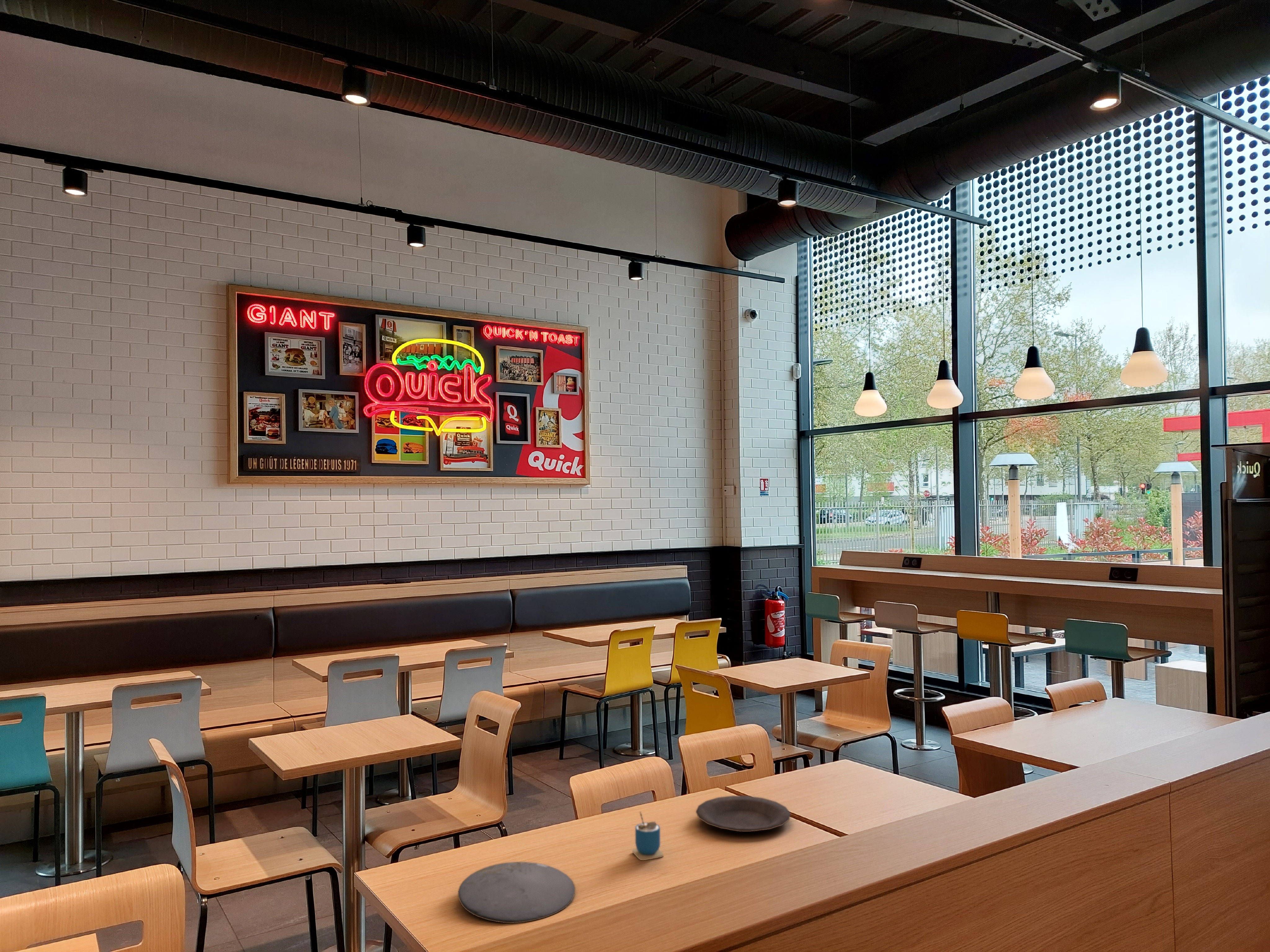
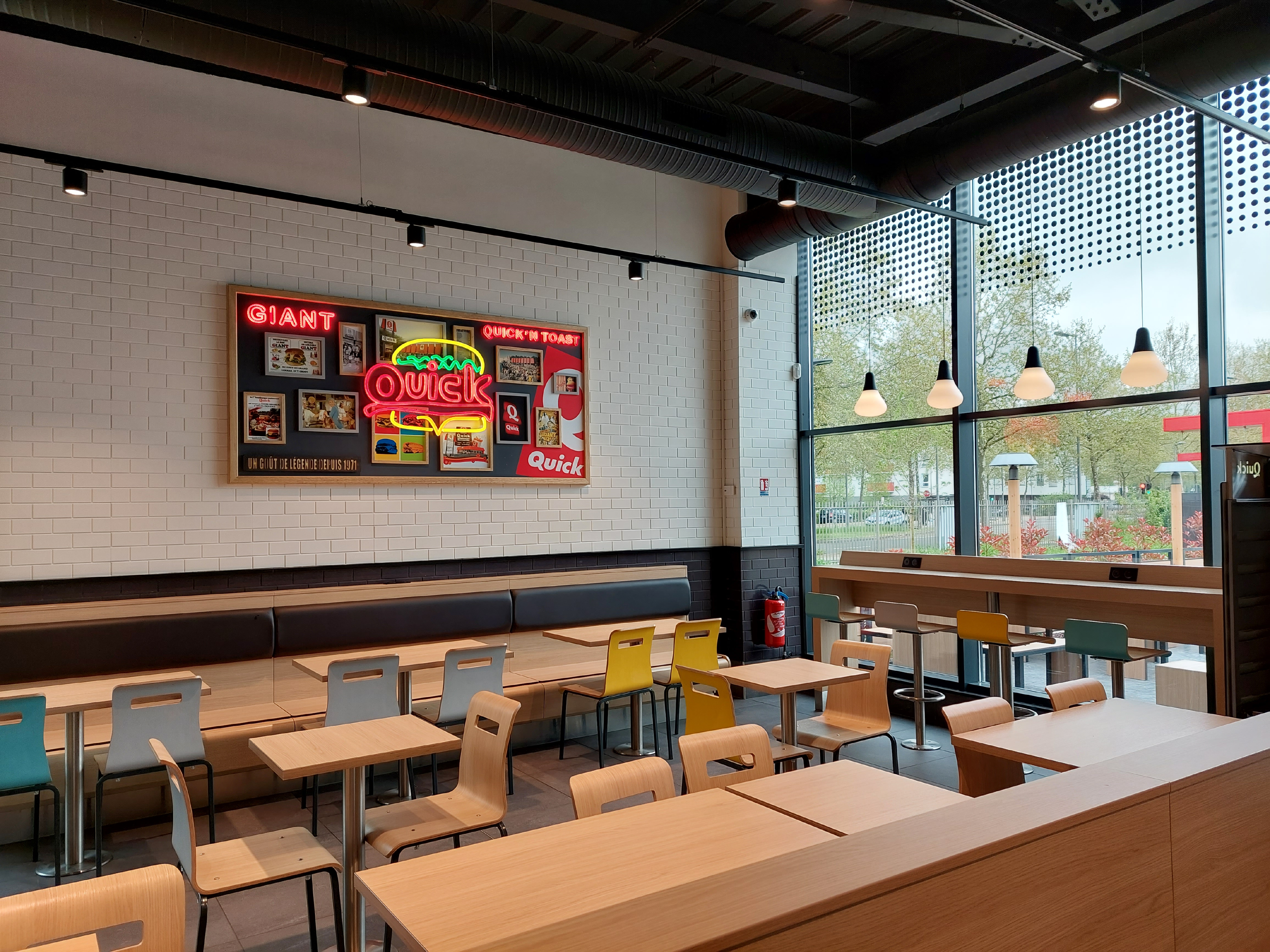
- cup [632,811,664,861]
- plate [458,862,576,923]
- plate [695,795,791,832]
